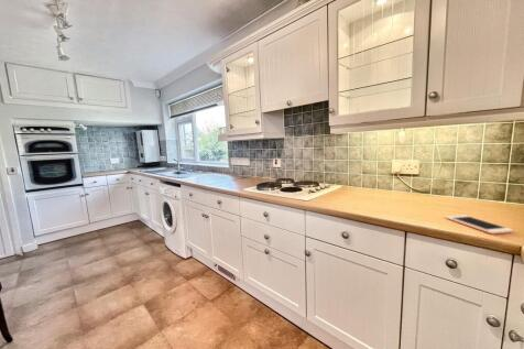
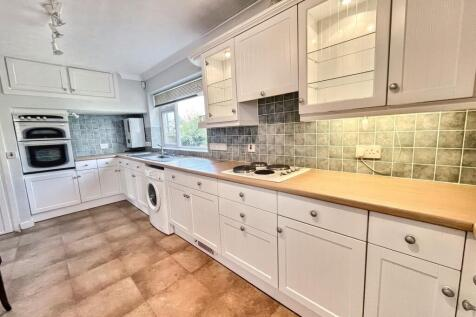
- cell phone [445,214,514,236]
